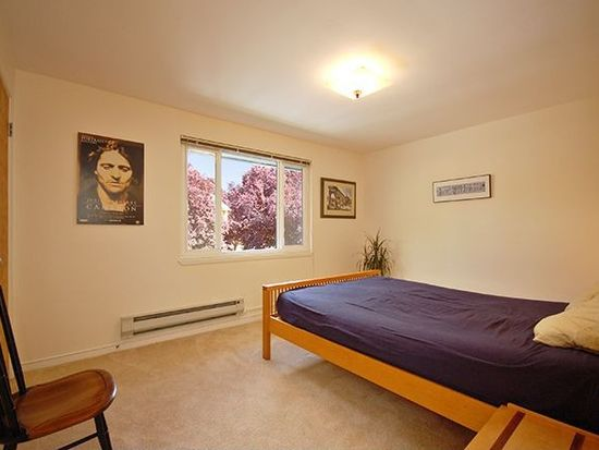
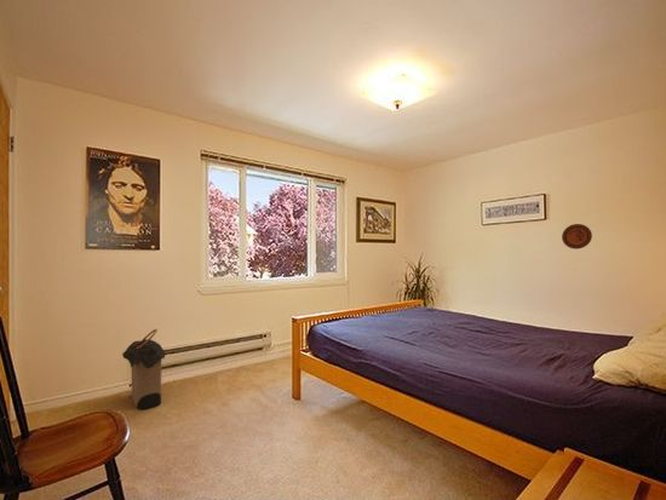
+ laundry hamper [121,328,167,410]
+ decorative plate [561,223,593,251]
